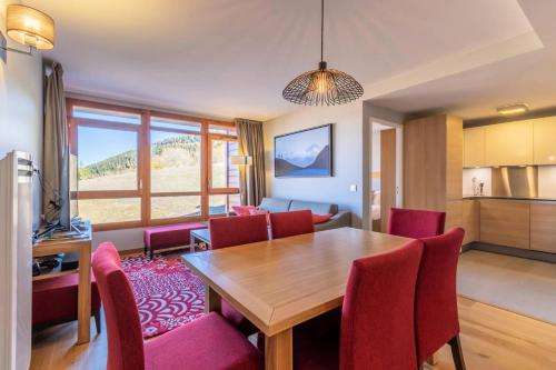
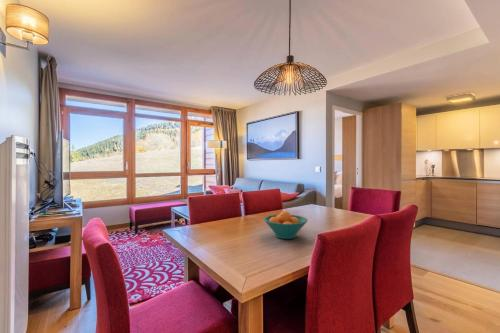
+ fruit bowl [263,210,309,240]
